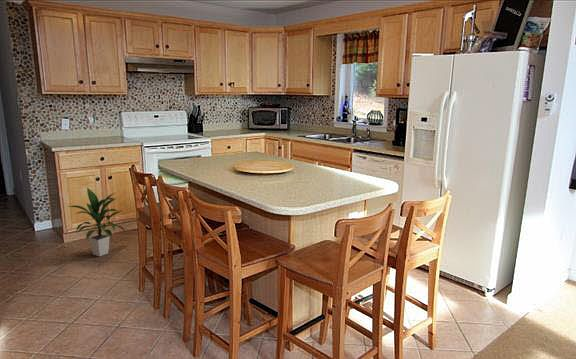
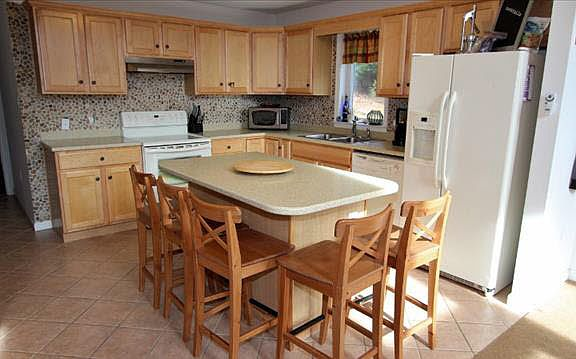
- indoor plant [66,186,126,257]
